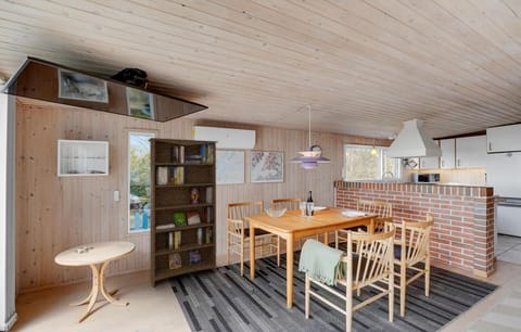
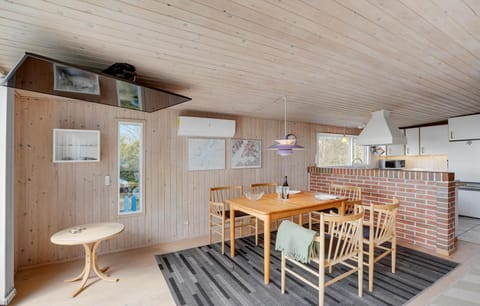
- bookcase [147,137,219,289]
